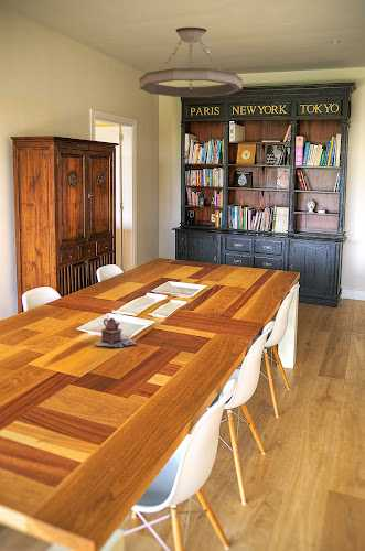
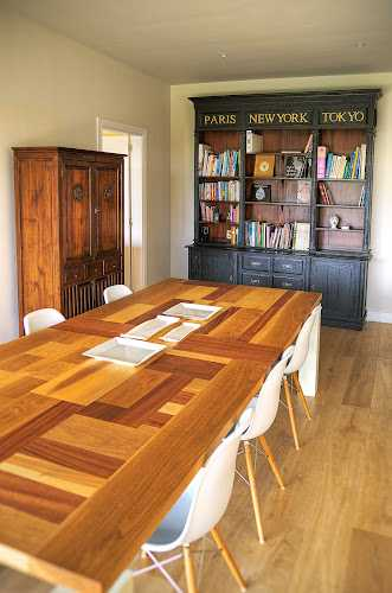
- teapot [93,317,138,348]
- chandelier [139,26,244,98]
